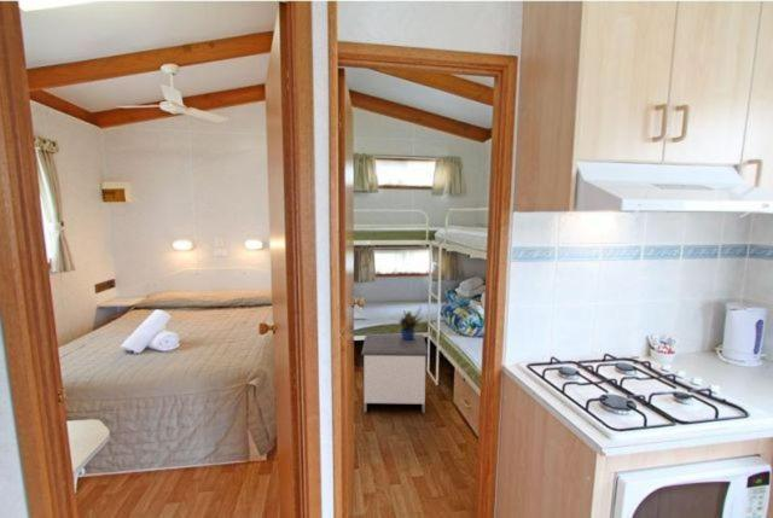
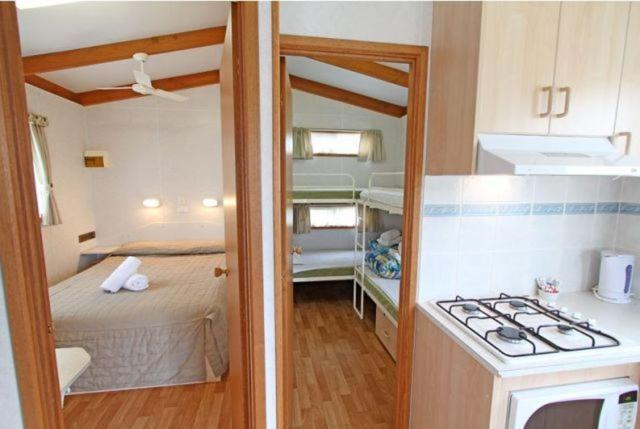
- nightstand [360,332,430,414]
- potted plant [399,305,424,341]
